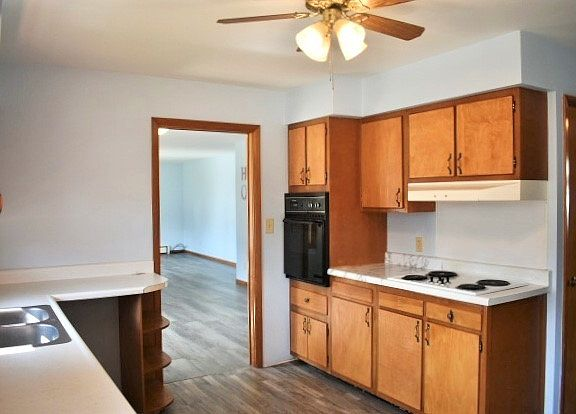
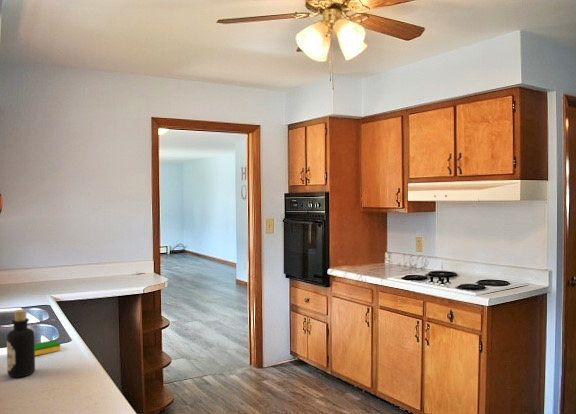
+ dish sponge [35,339,62,357]
+ bottle [6,309,36,378]
